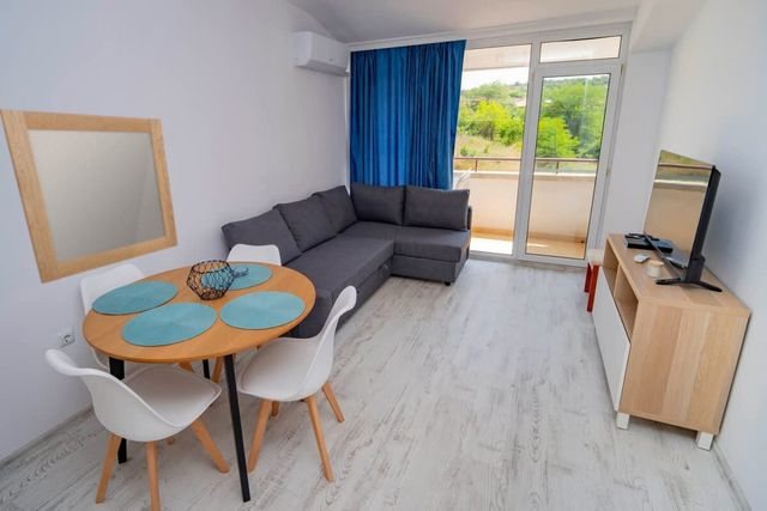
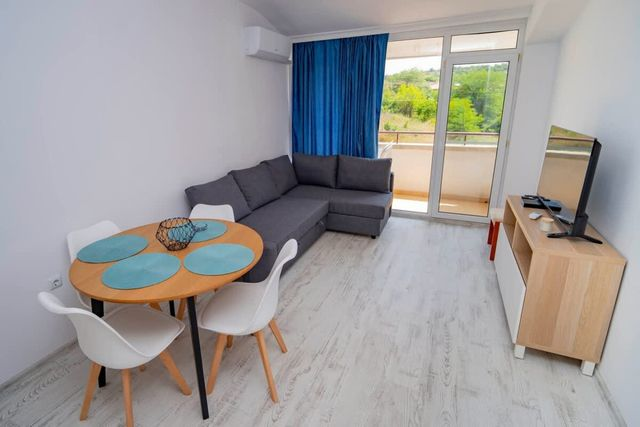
- home mirror [0,108,179,285]
